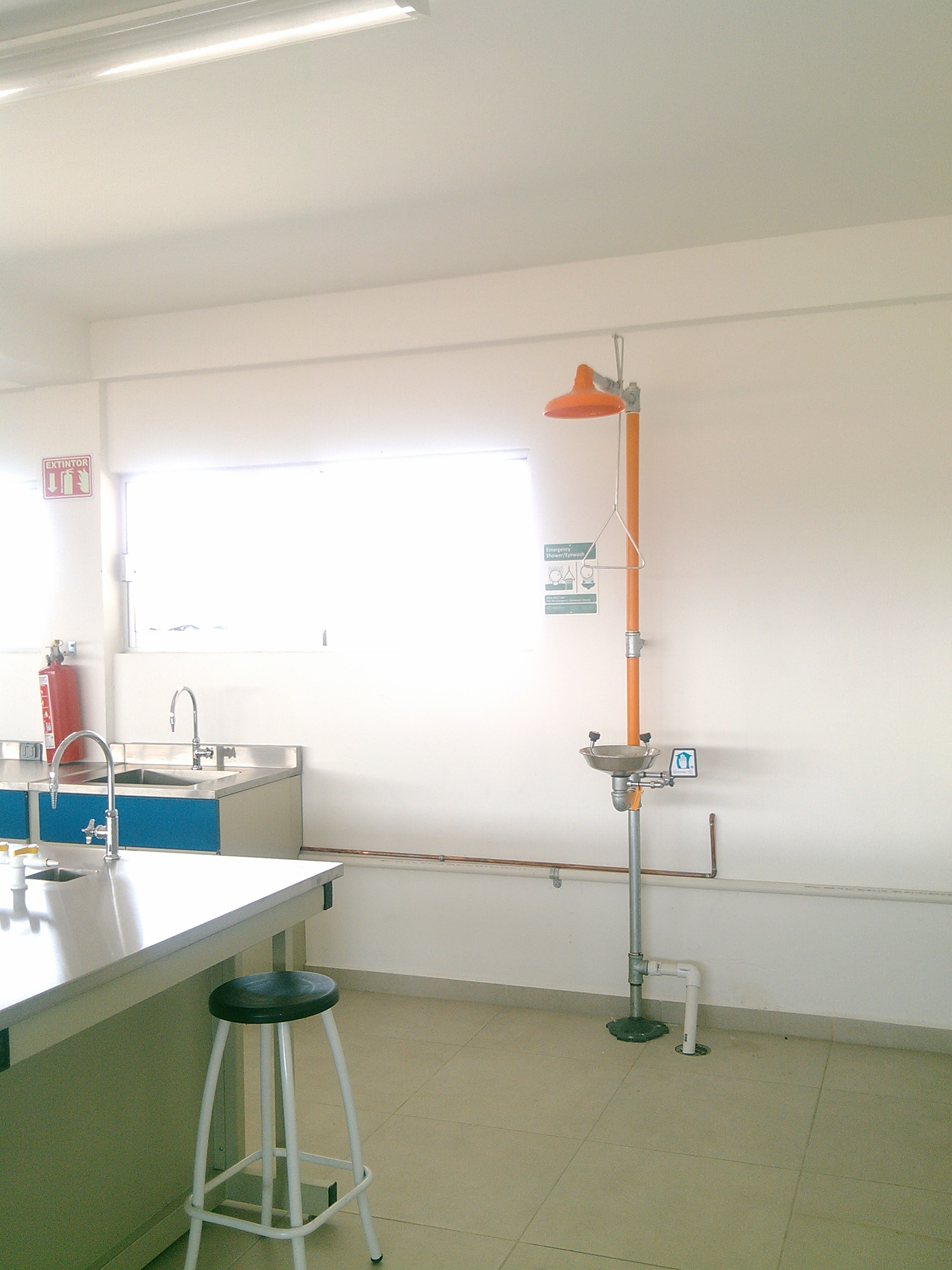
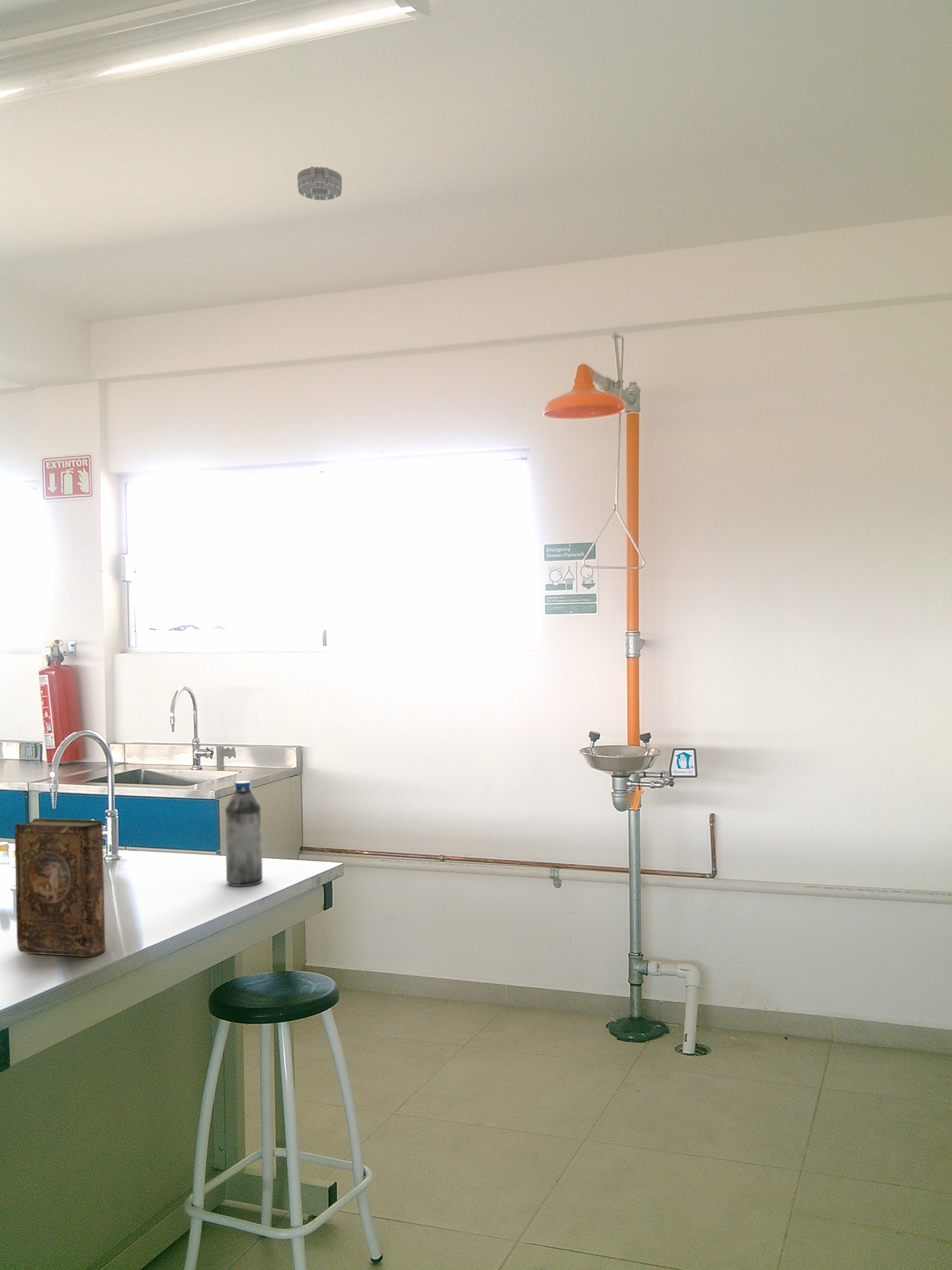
+ water bottle [225,780,263,887]
+ book [14,818,106,958]
+ smoke detector [297,166,342,201]
